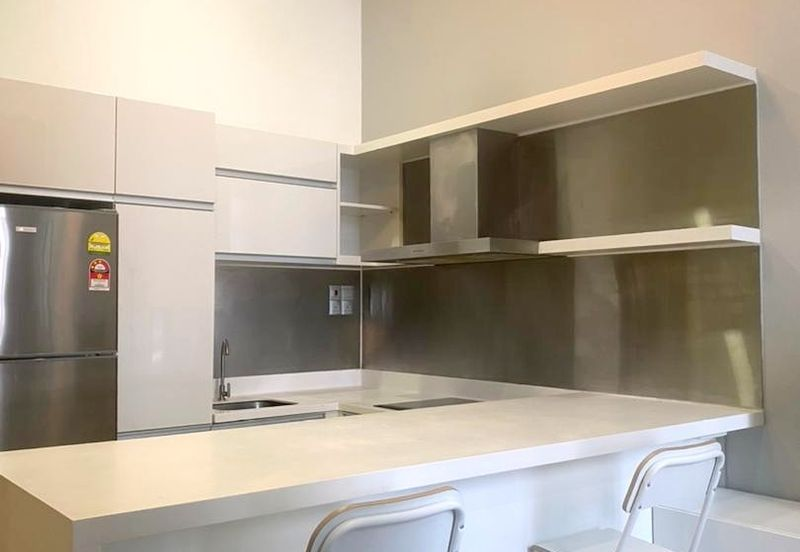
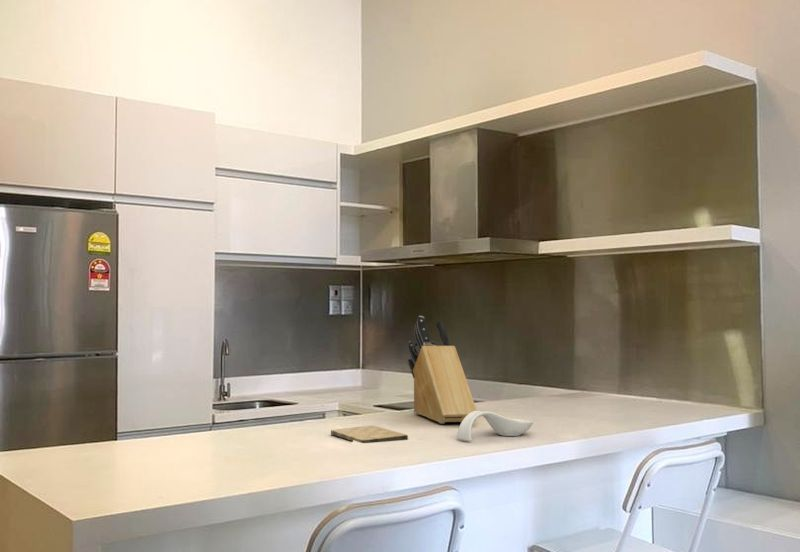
+ spoon rest [456,410,534,442]
+ cutting board [330,425,409,444]
+ knife block [407,315,478,425]
